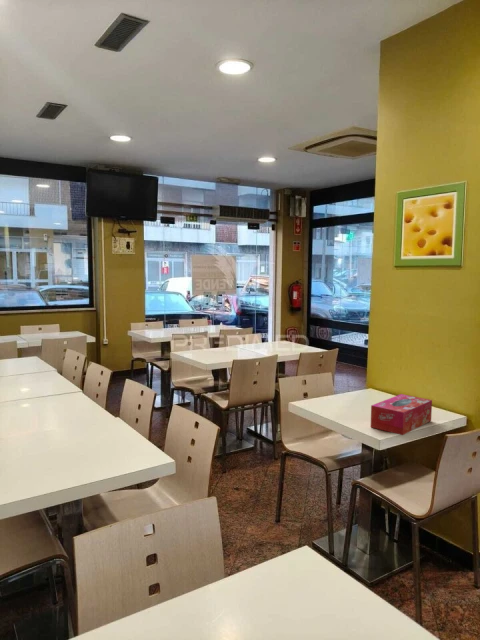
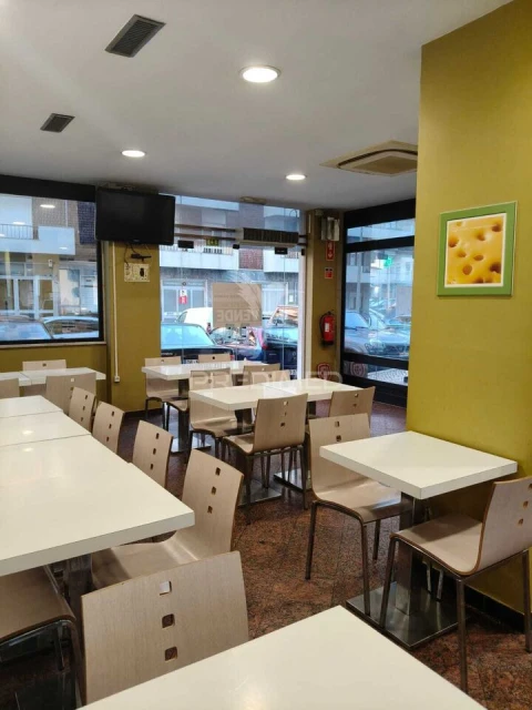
- tissue box [370,393,433,436]
